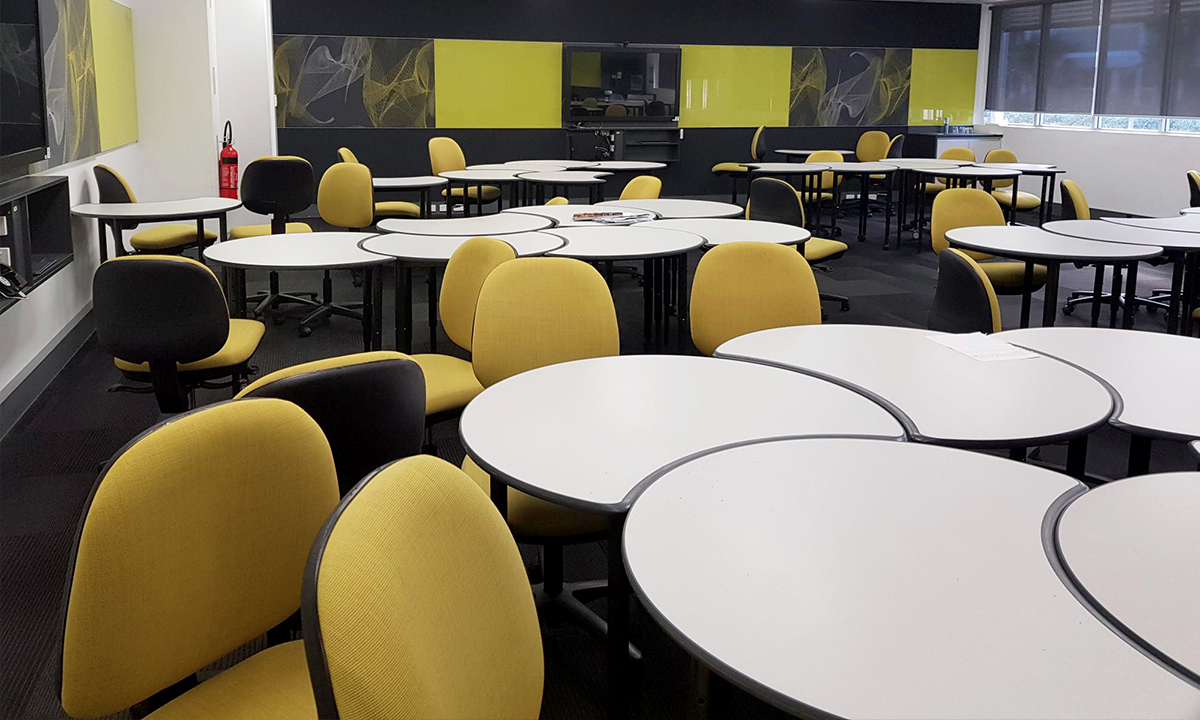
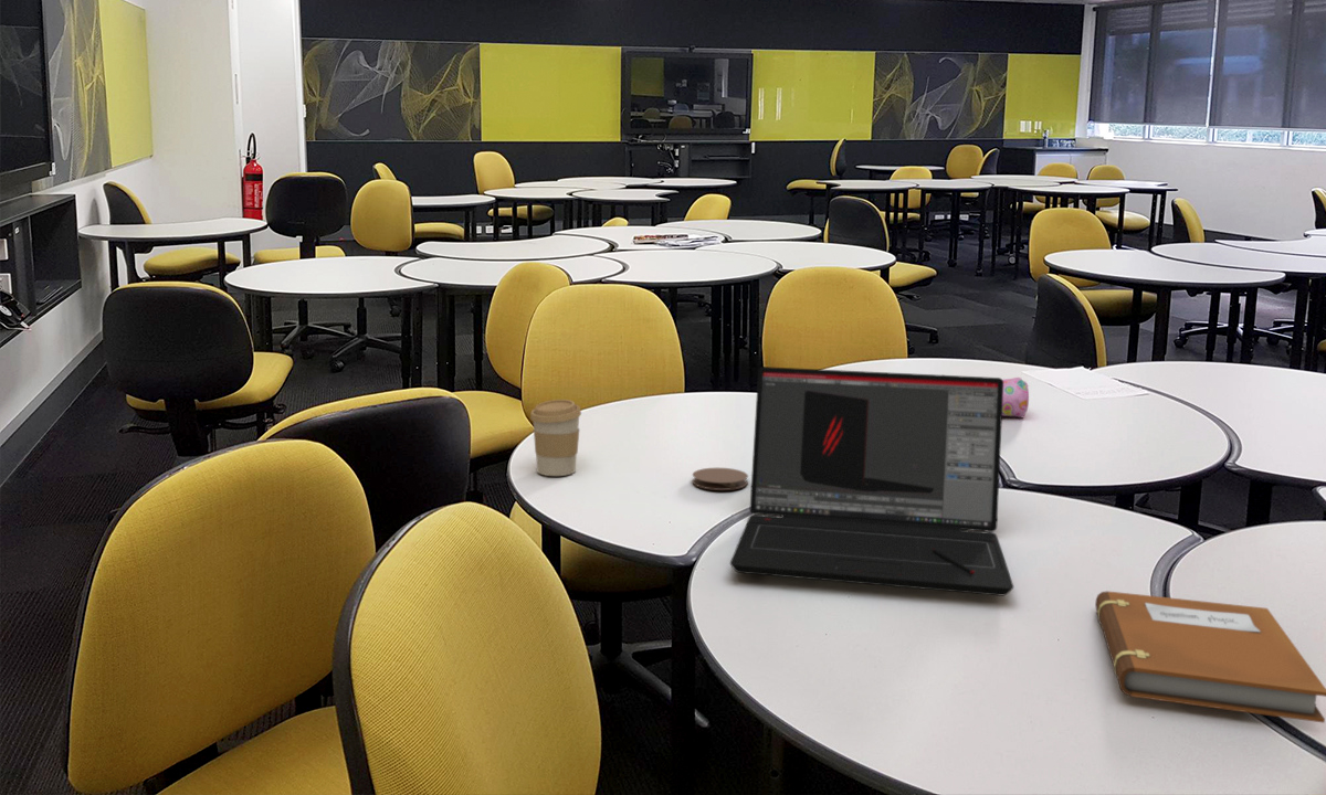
+ coaster [692,467,749,491]
+ laptop [729,365,1014,596]
+ coffee cup [529,399,582,477]
+ notebook [1094,590,1326,724]
+ pencil case [941,373,1030,420]
